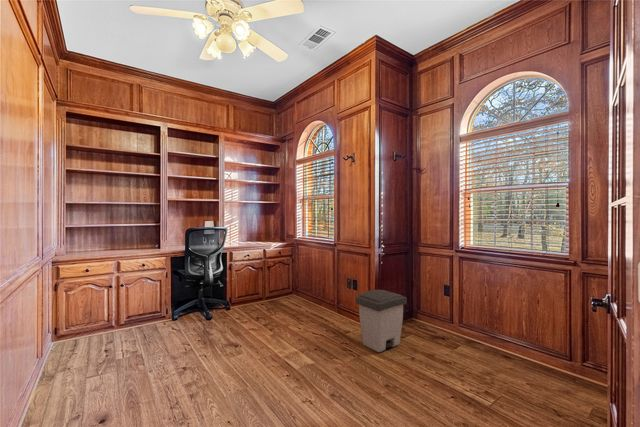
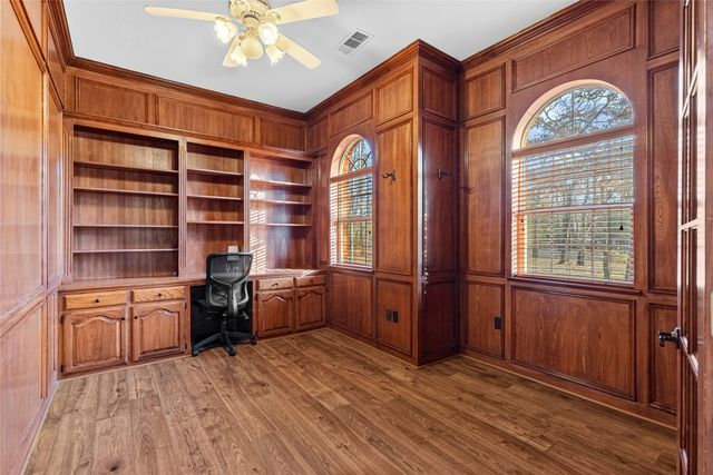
- trash can [354,289,408,353]
